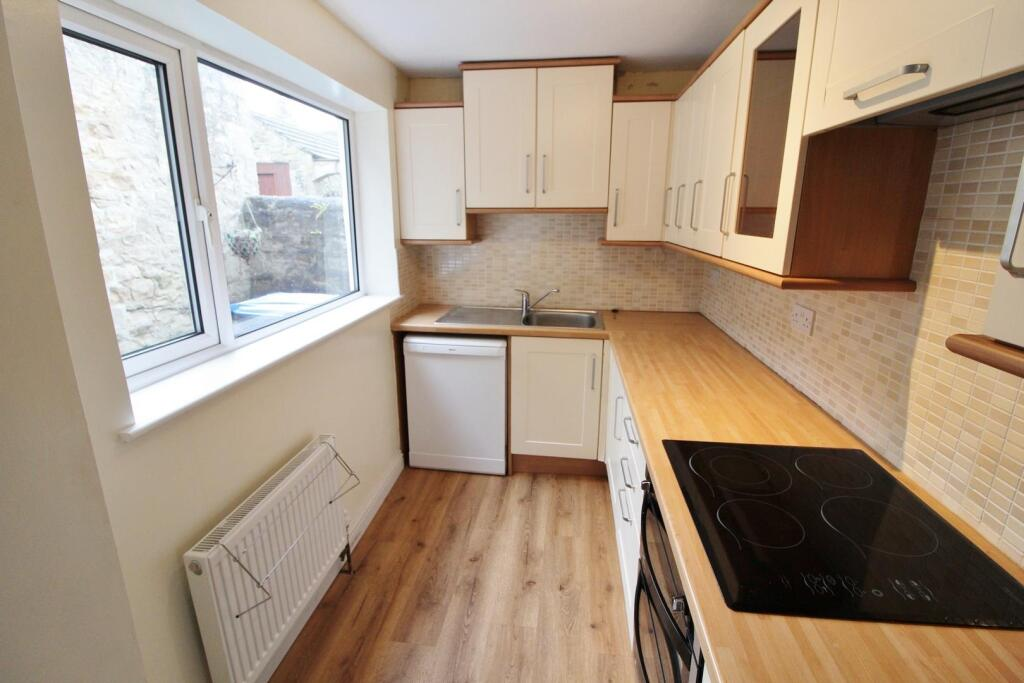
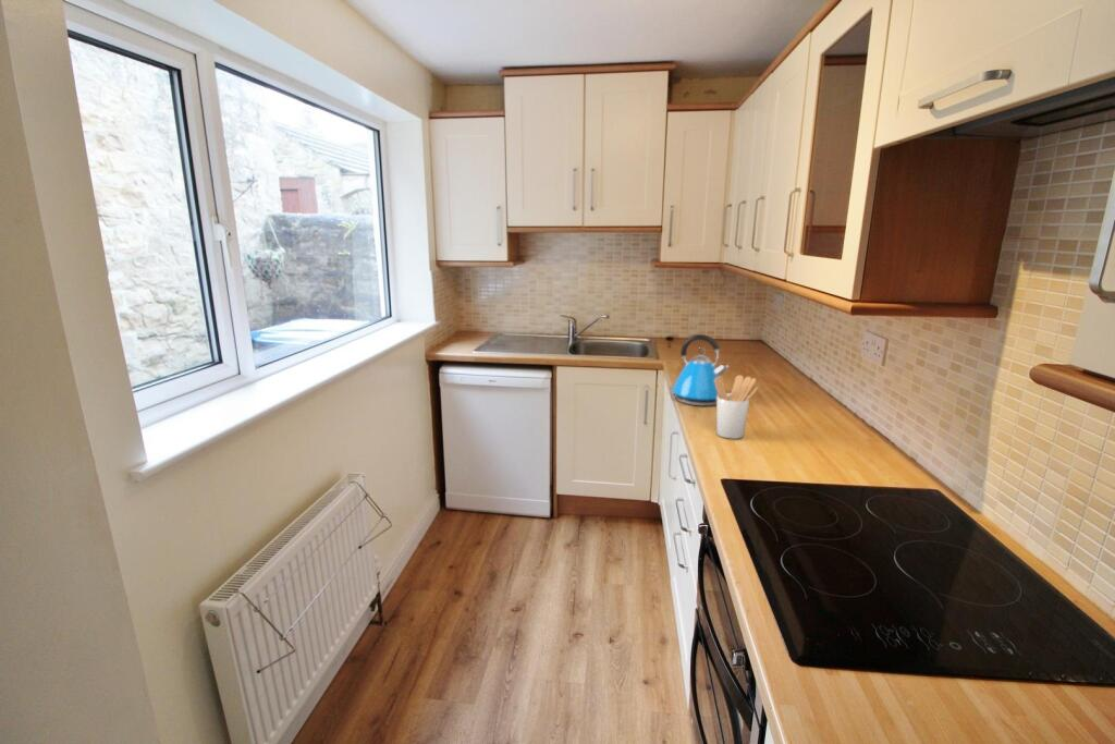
+ utensil holder [714,374,759,440]
+ kettle [667,333,730,406]
